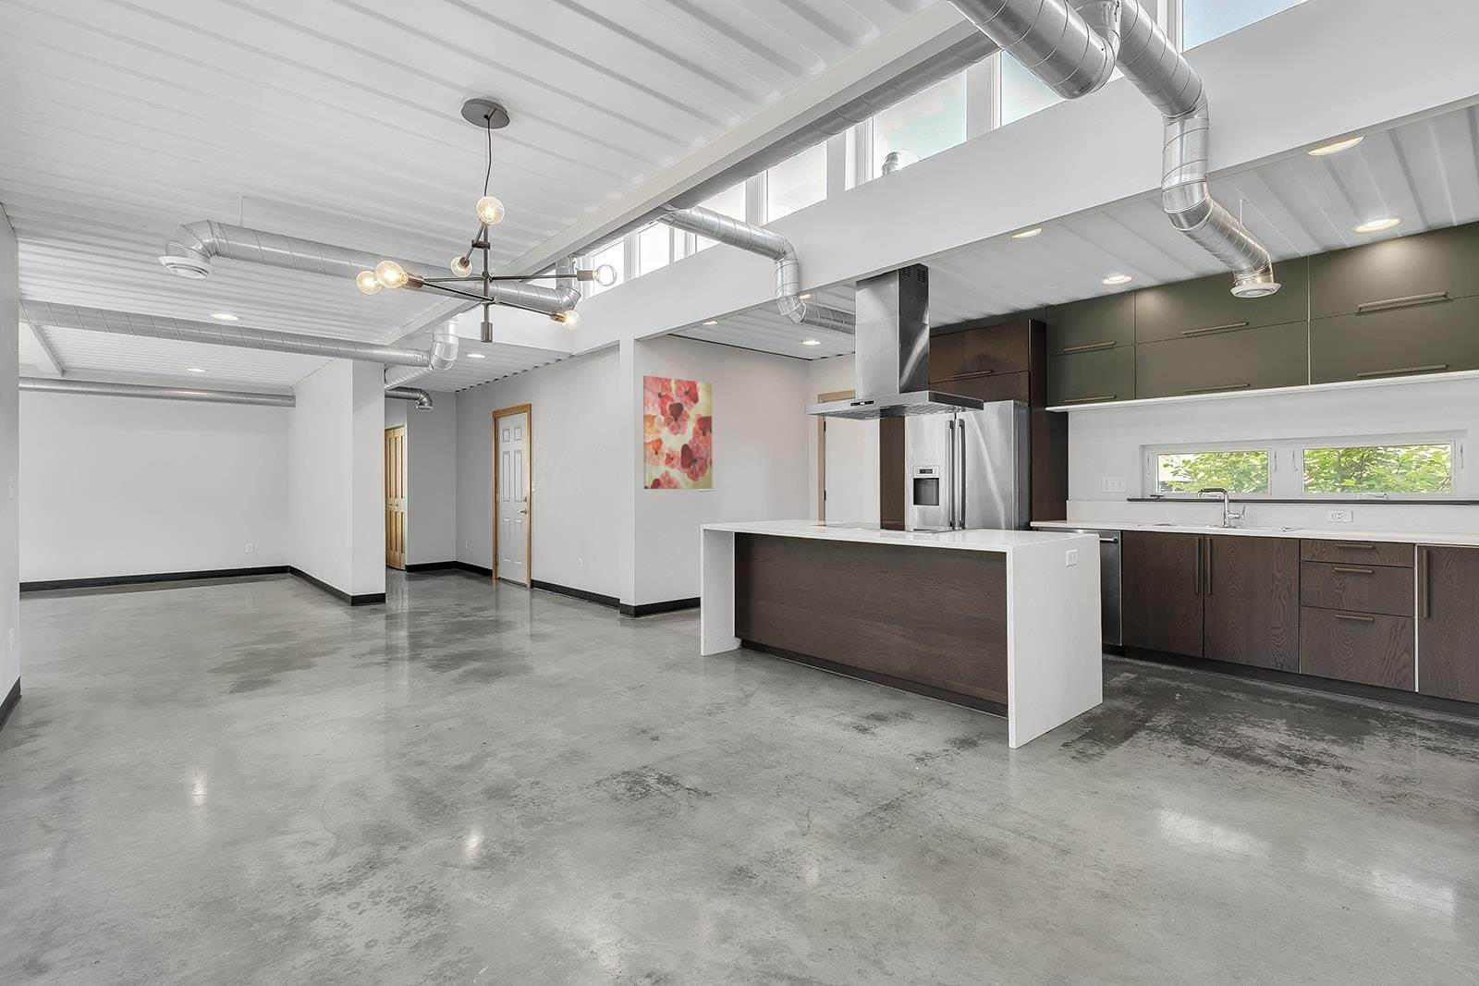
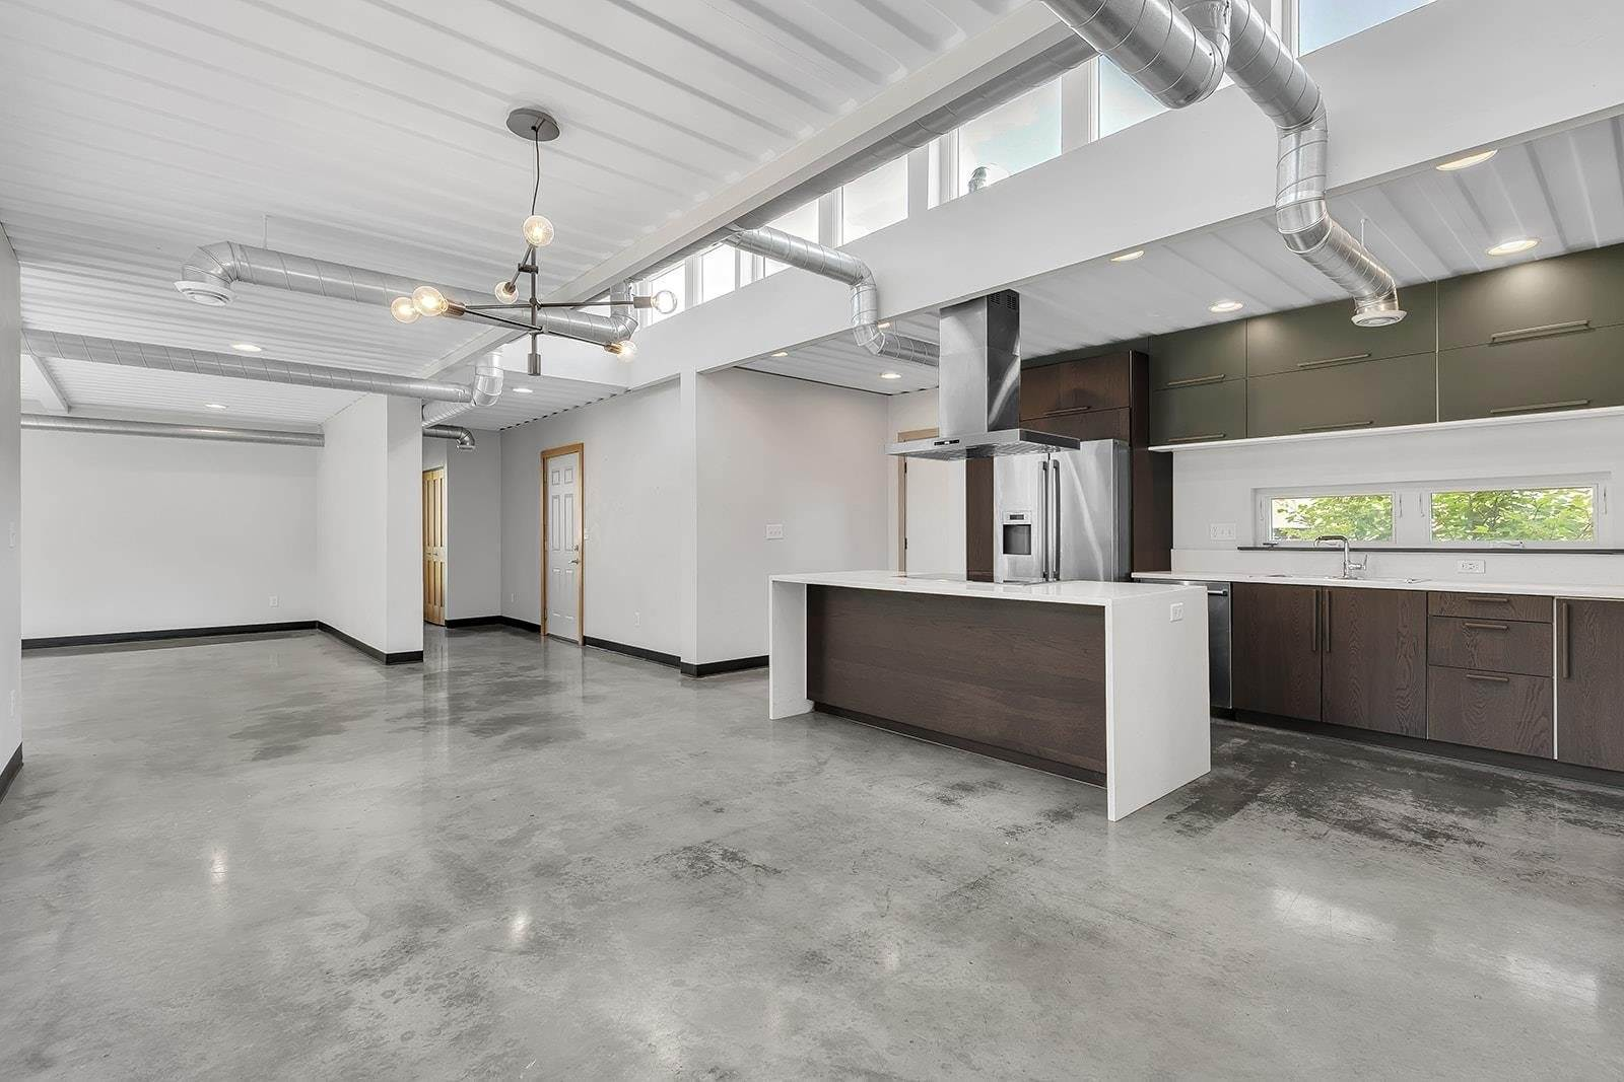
- wall art [643,375,713,490]
